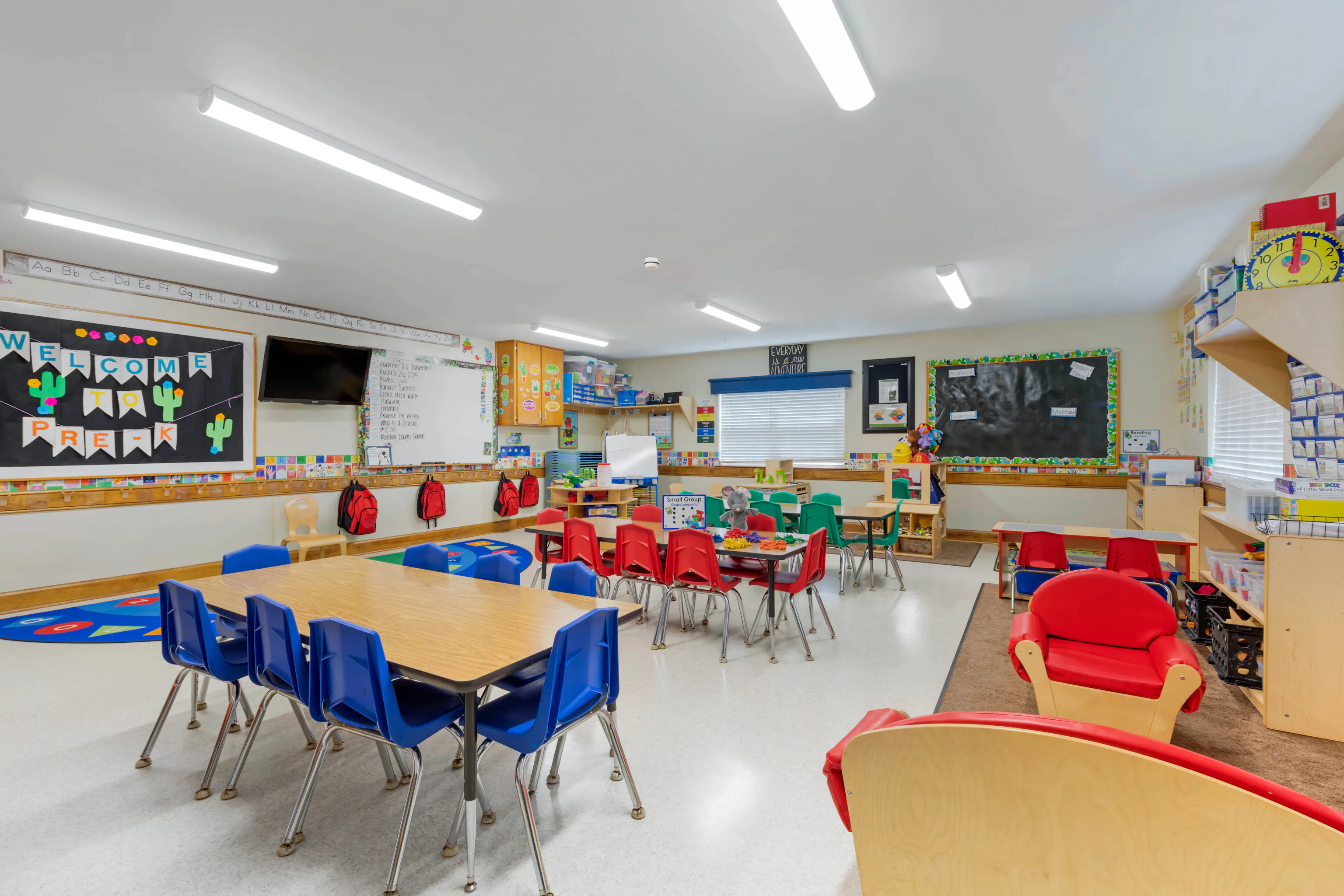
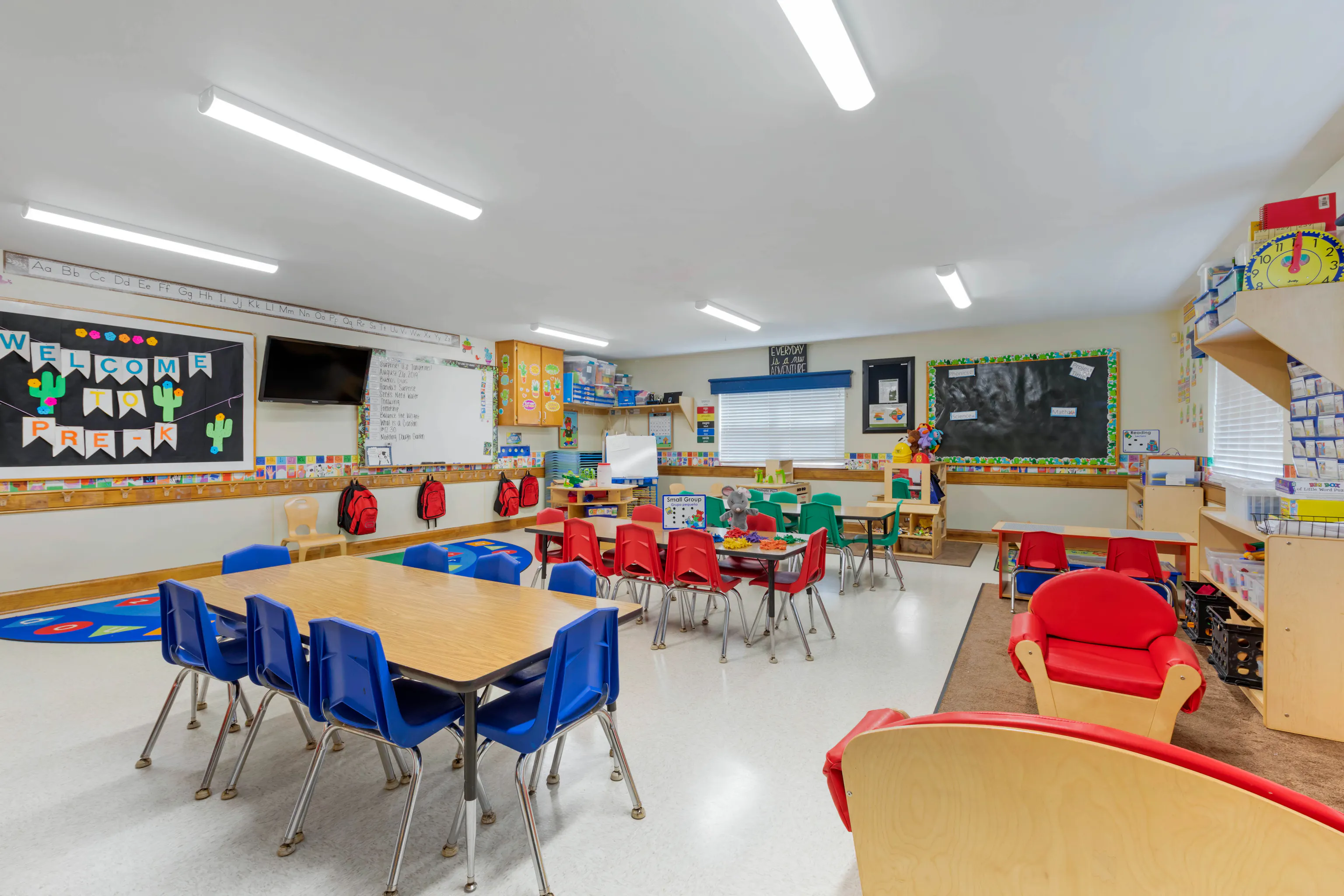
- smoke detector [644,257,660,270]
